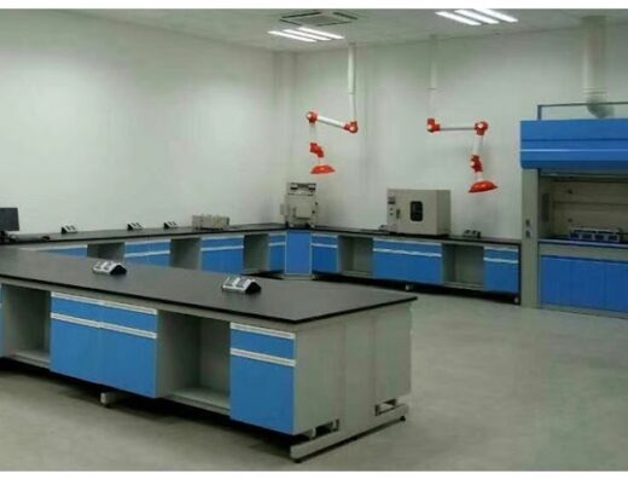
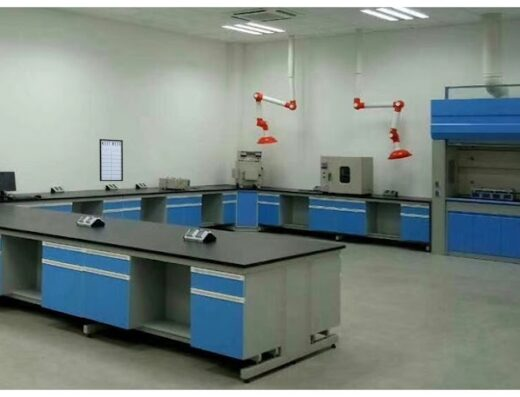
+ writing board [98,138,124,182]
